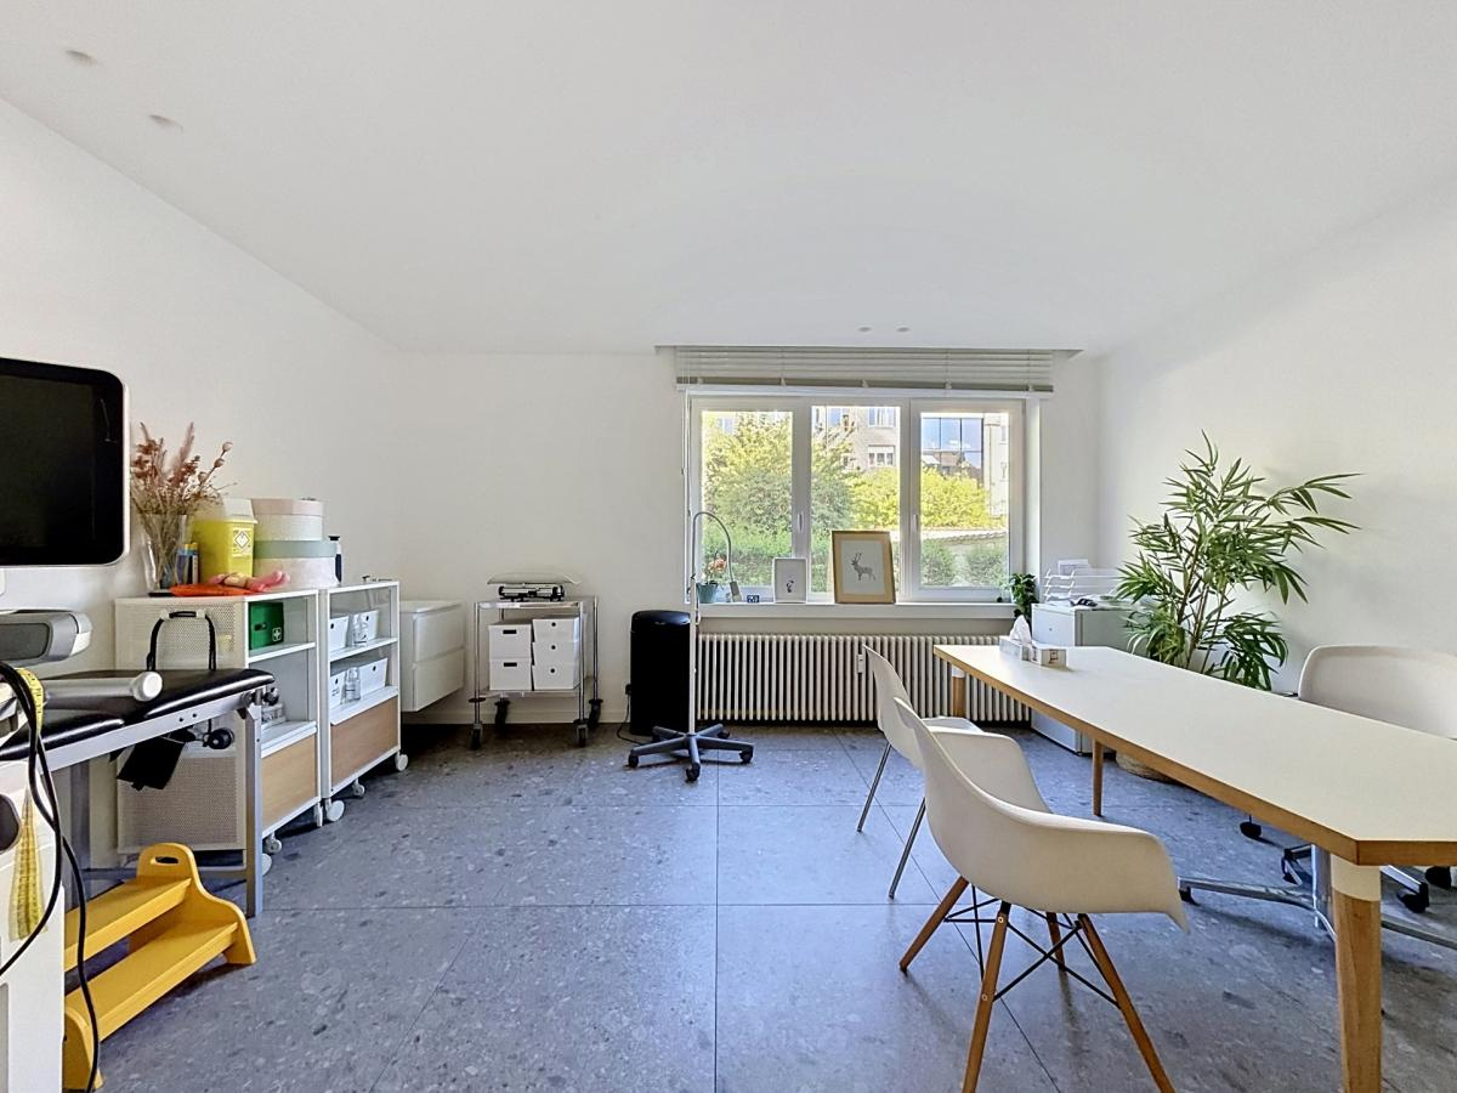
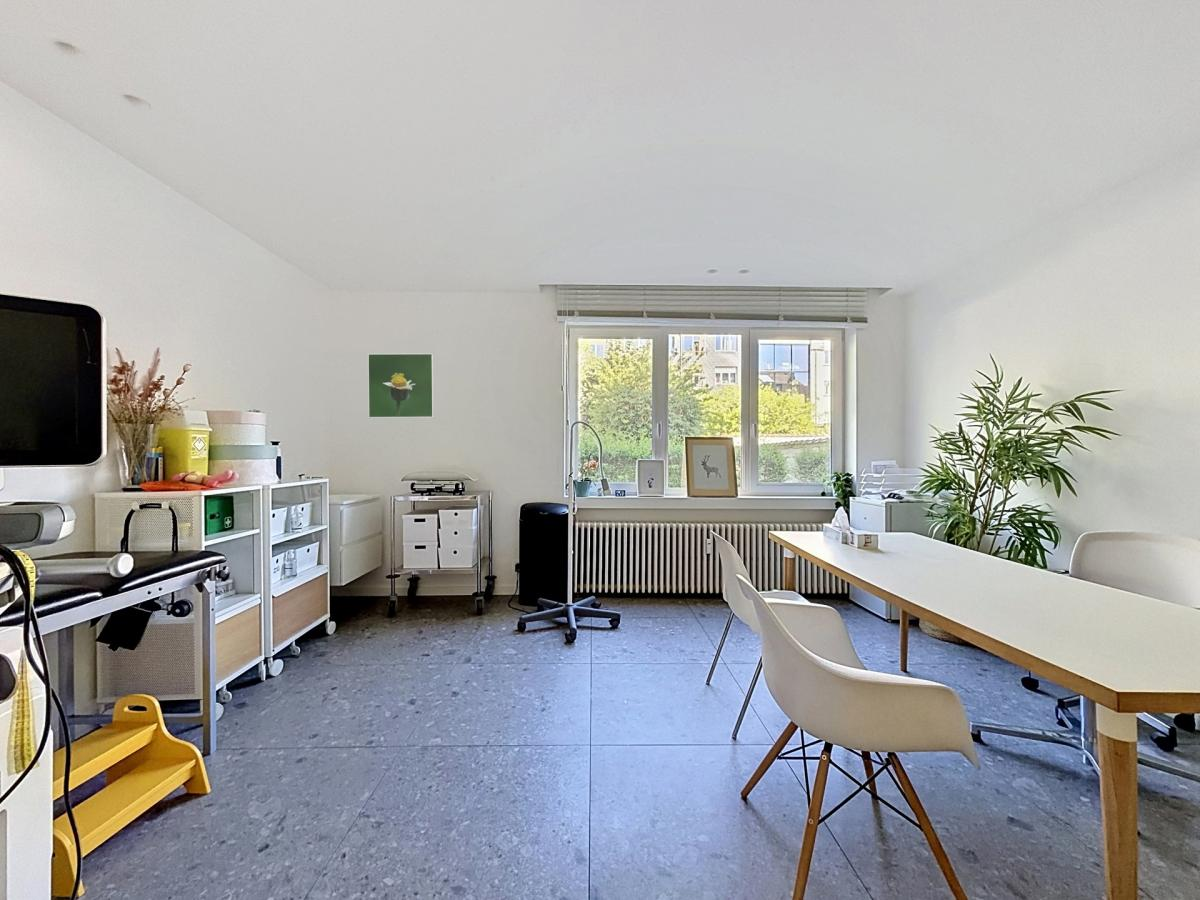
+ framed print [367,353,435,419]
